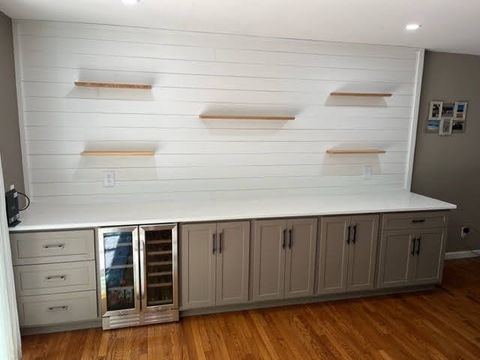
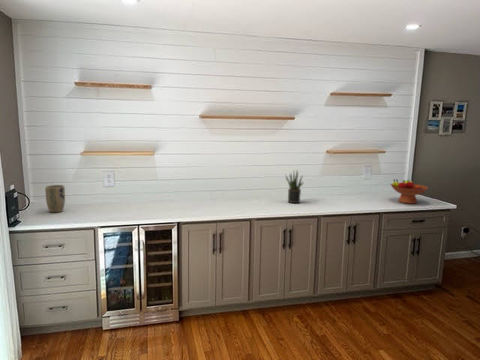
+ fruit bowl [390,178,429,205]
+ potted plant [284,169,305,204]
+ plant pot [44,184,66,214]
